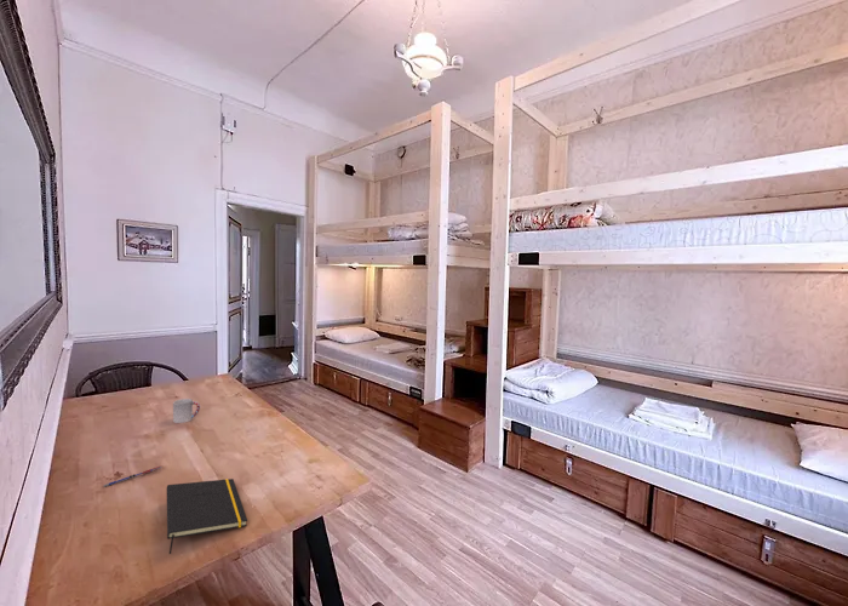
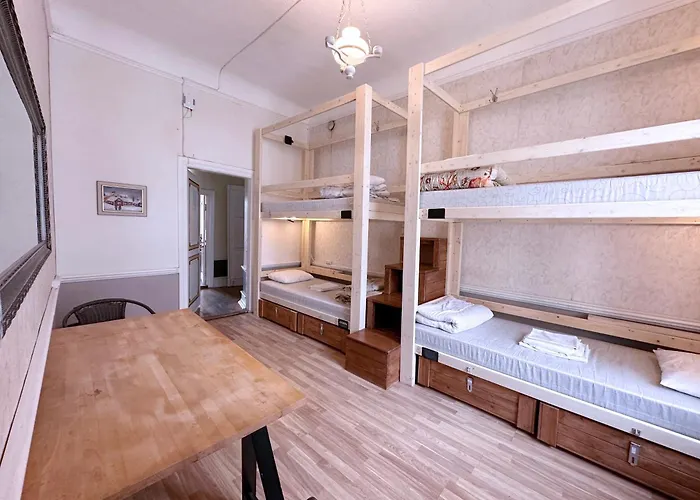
- notepad [166,478,248,555]
- pen [102,465,162,488]
- cup [172,398,201,424]
